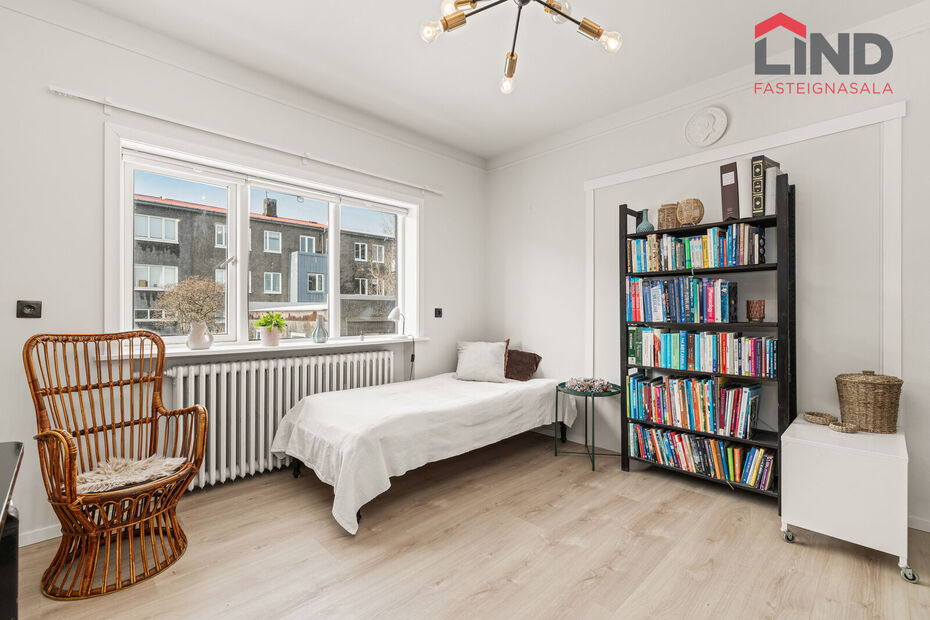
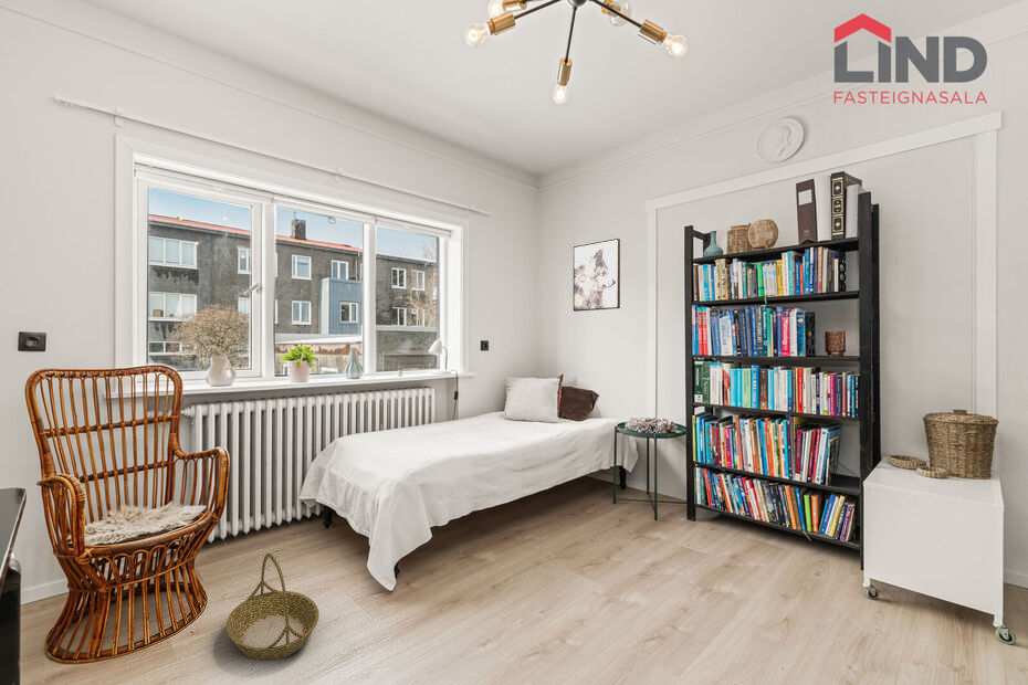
+ wall art [573,238,621,313]
+ basket [225,551,321,662]
